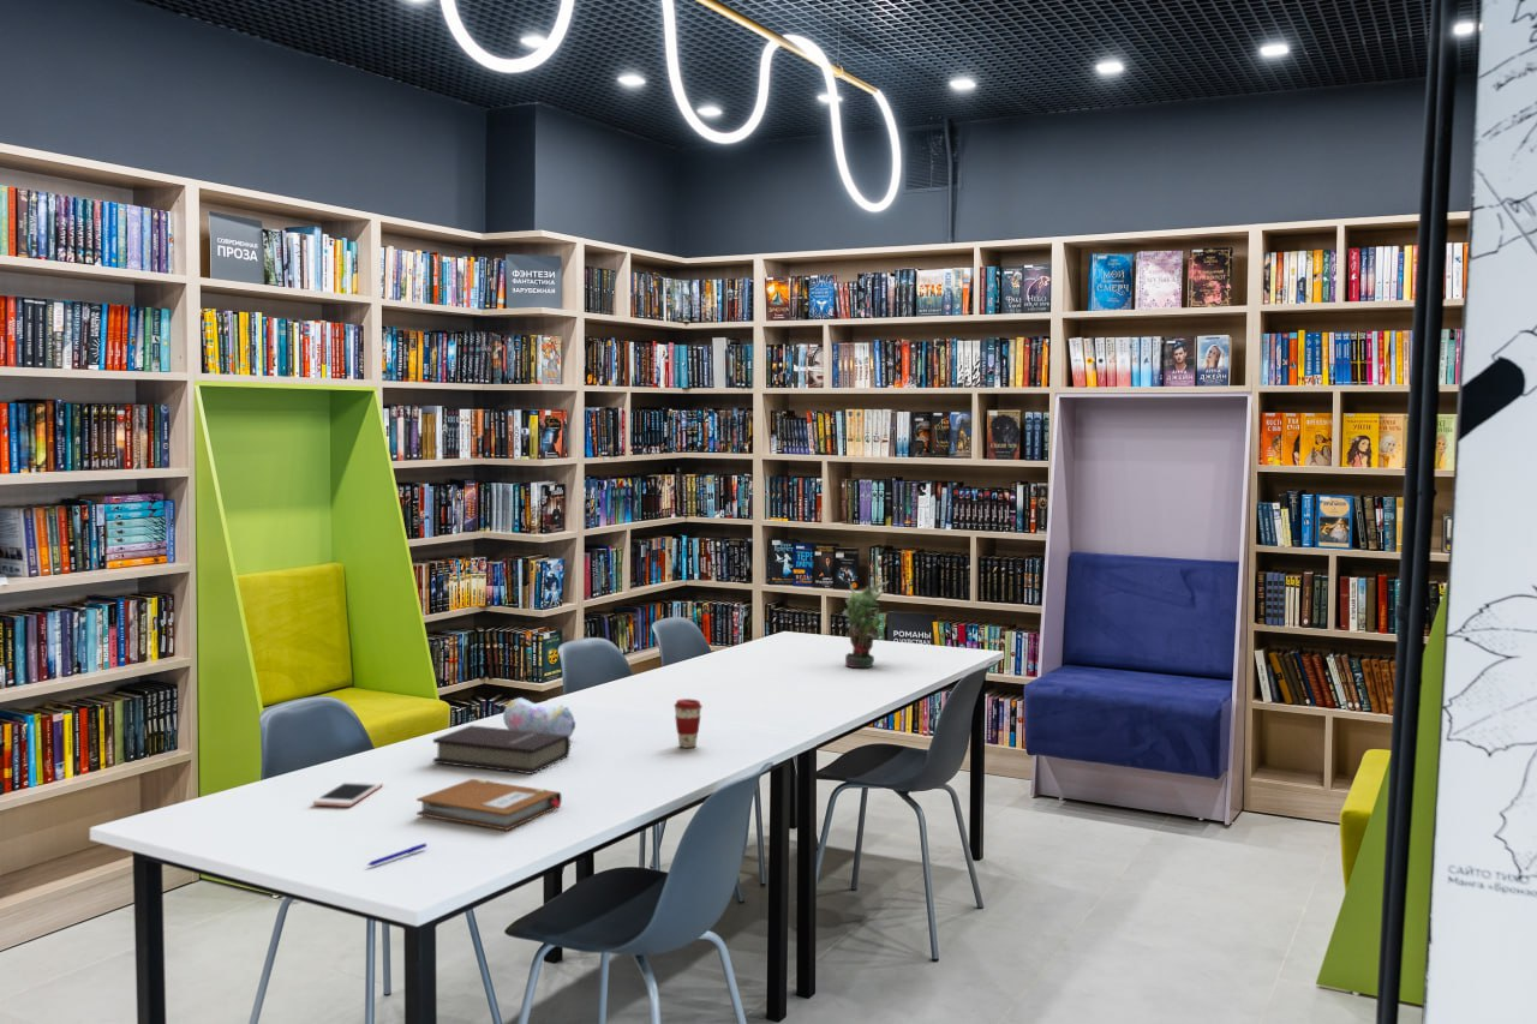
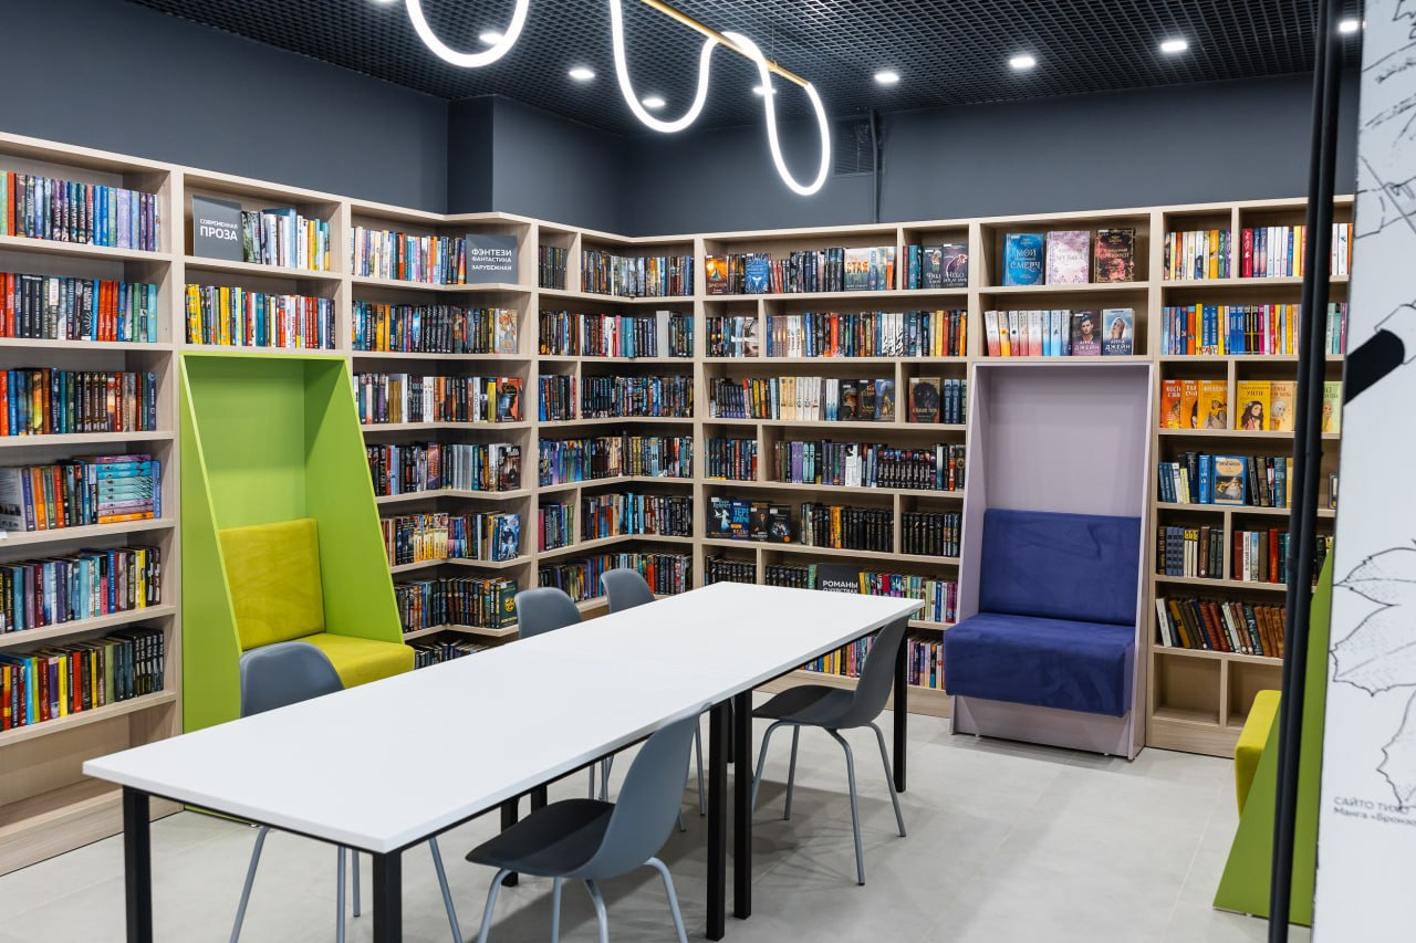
- notebook [415,778,562,831]
- coffee cup [672,697,704,749]
- pen [366,843,427,867]
- pencil case [502,696,576,738]
- potted plant [841,580,890,669]
- cell phone [312,779,384,808]
- book [432,724,572,776]
